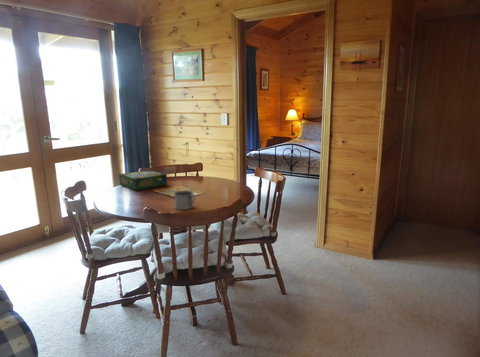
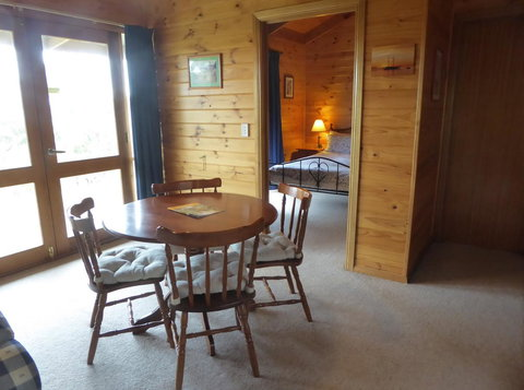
- board game [118,169,168,192]
- mug [173,190,197,211]
